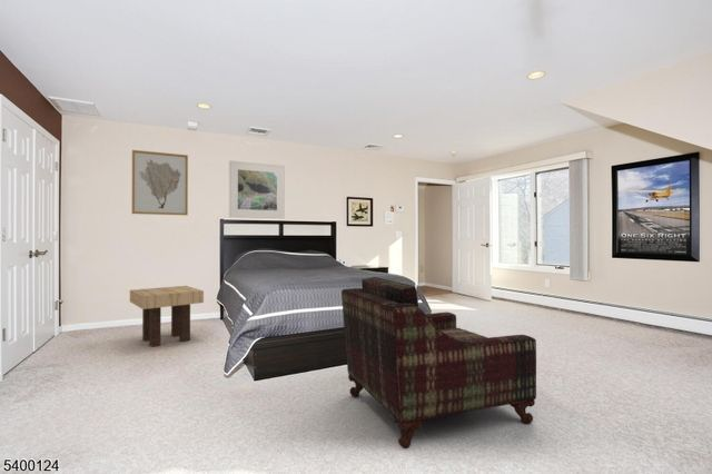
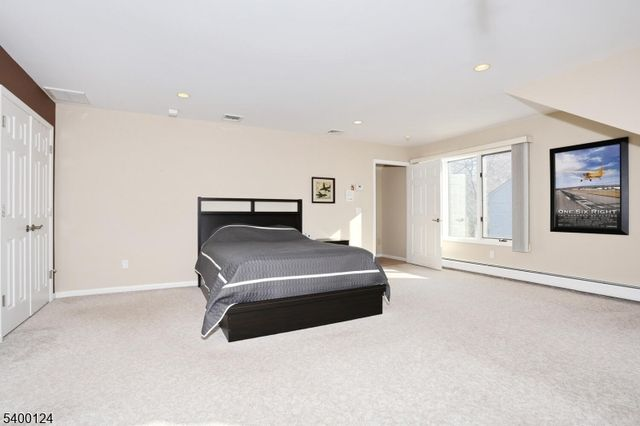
- wall art [131,149,189,217]
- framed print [228,159,286,219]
- armchair [340,276,537,450]
- side table [129,285,205,348]
